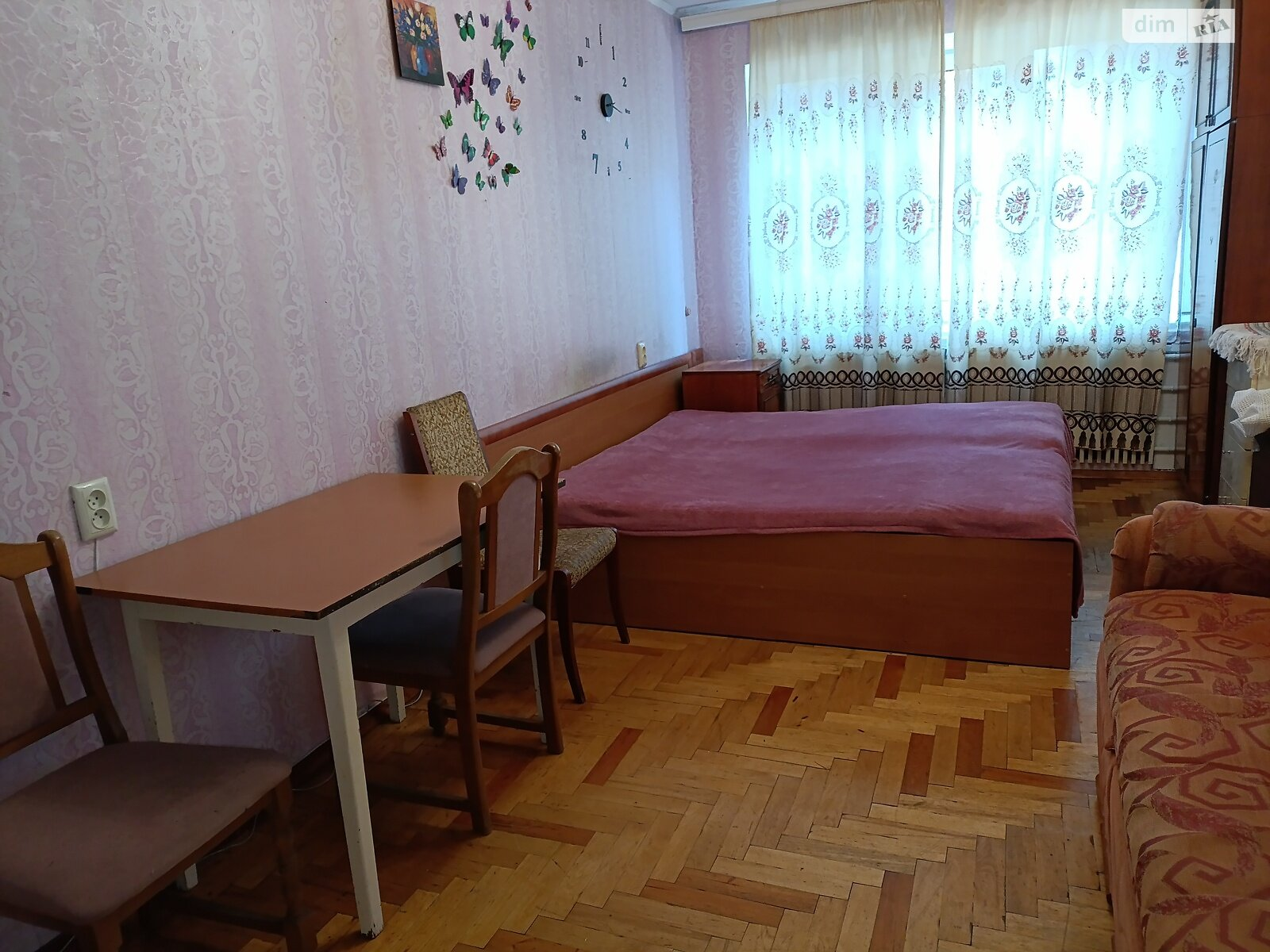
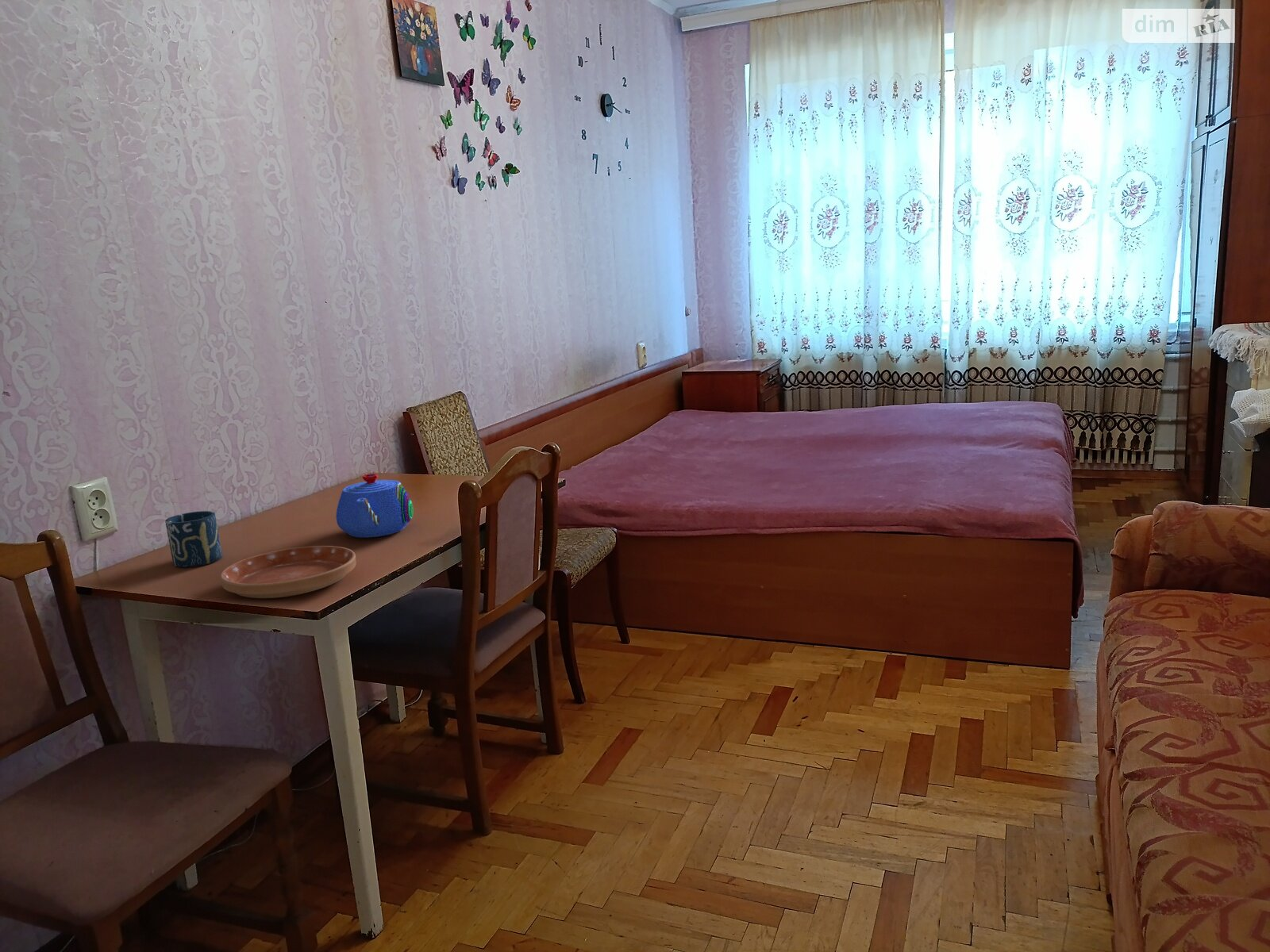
+ saucer [220,545,357,599]
+ cup [164,510,223,568]
+ teapot [335,473,414,538]
